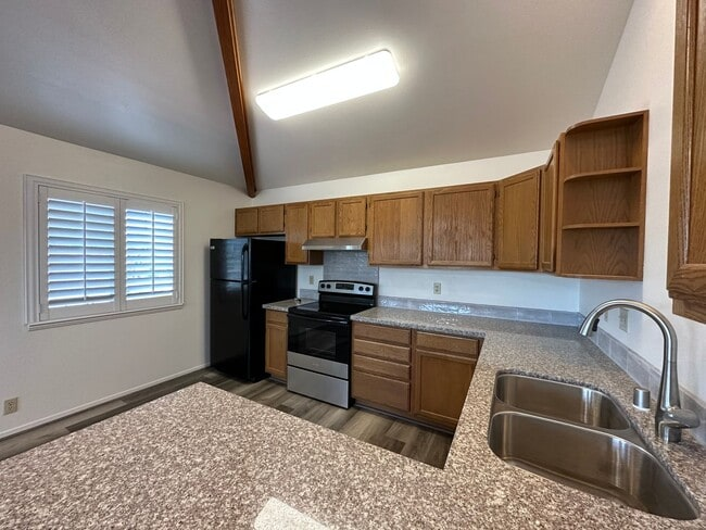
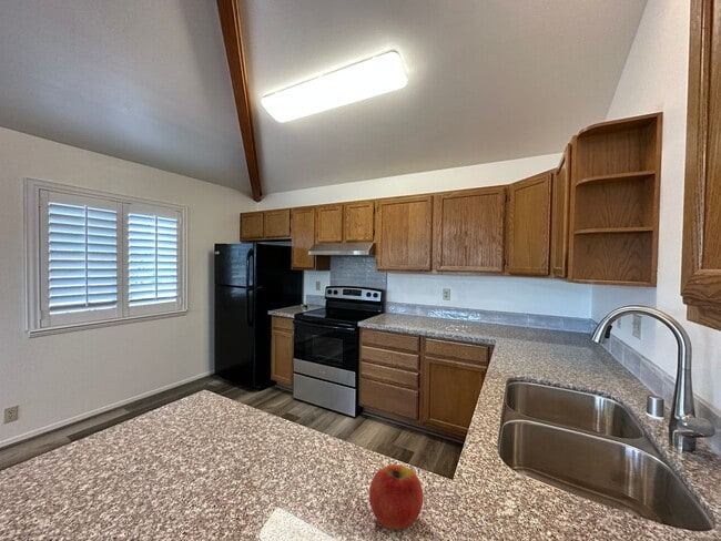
+ apple [368,463,424,531]
